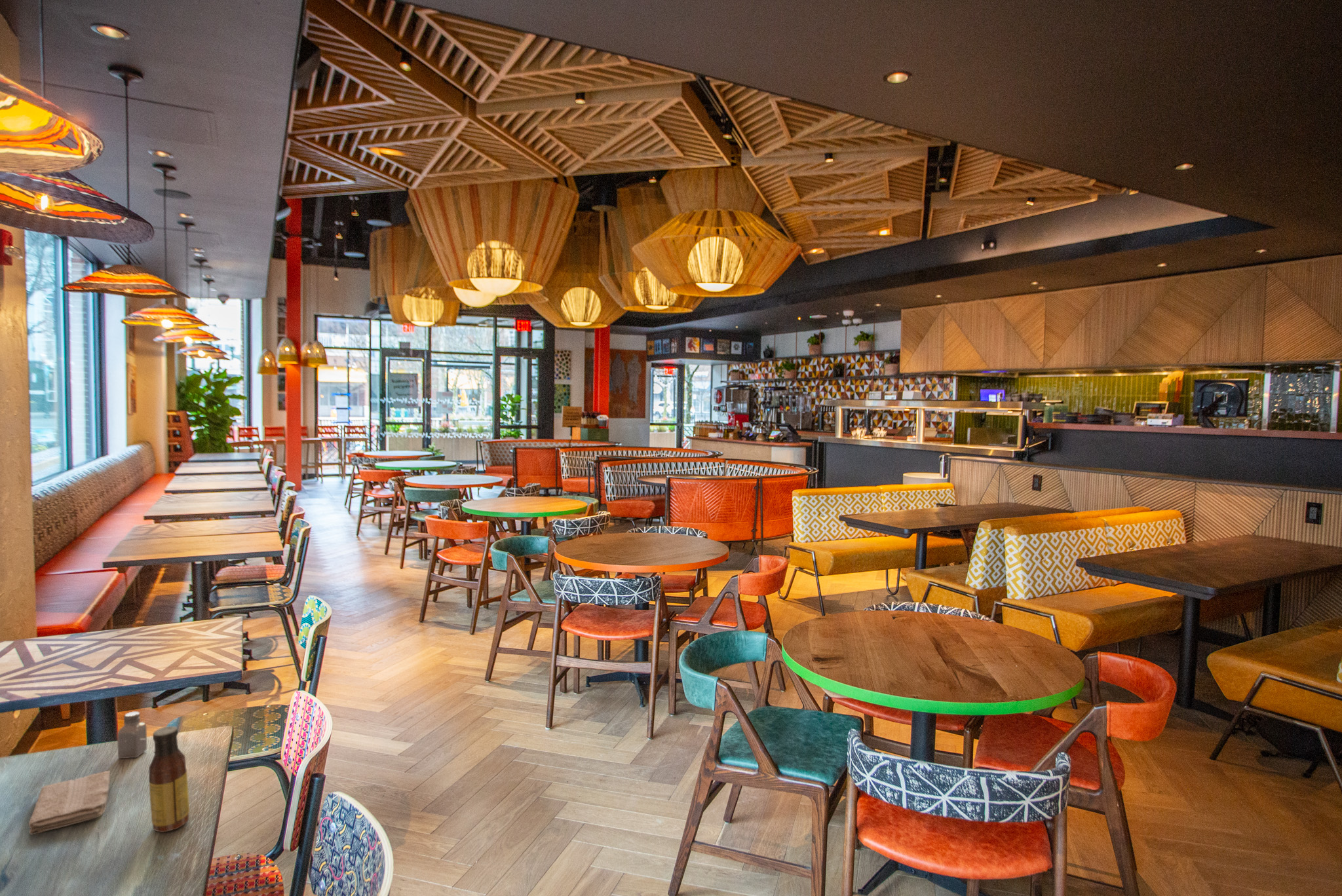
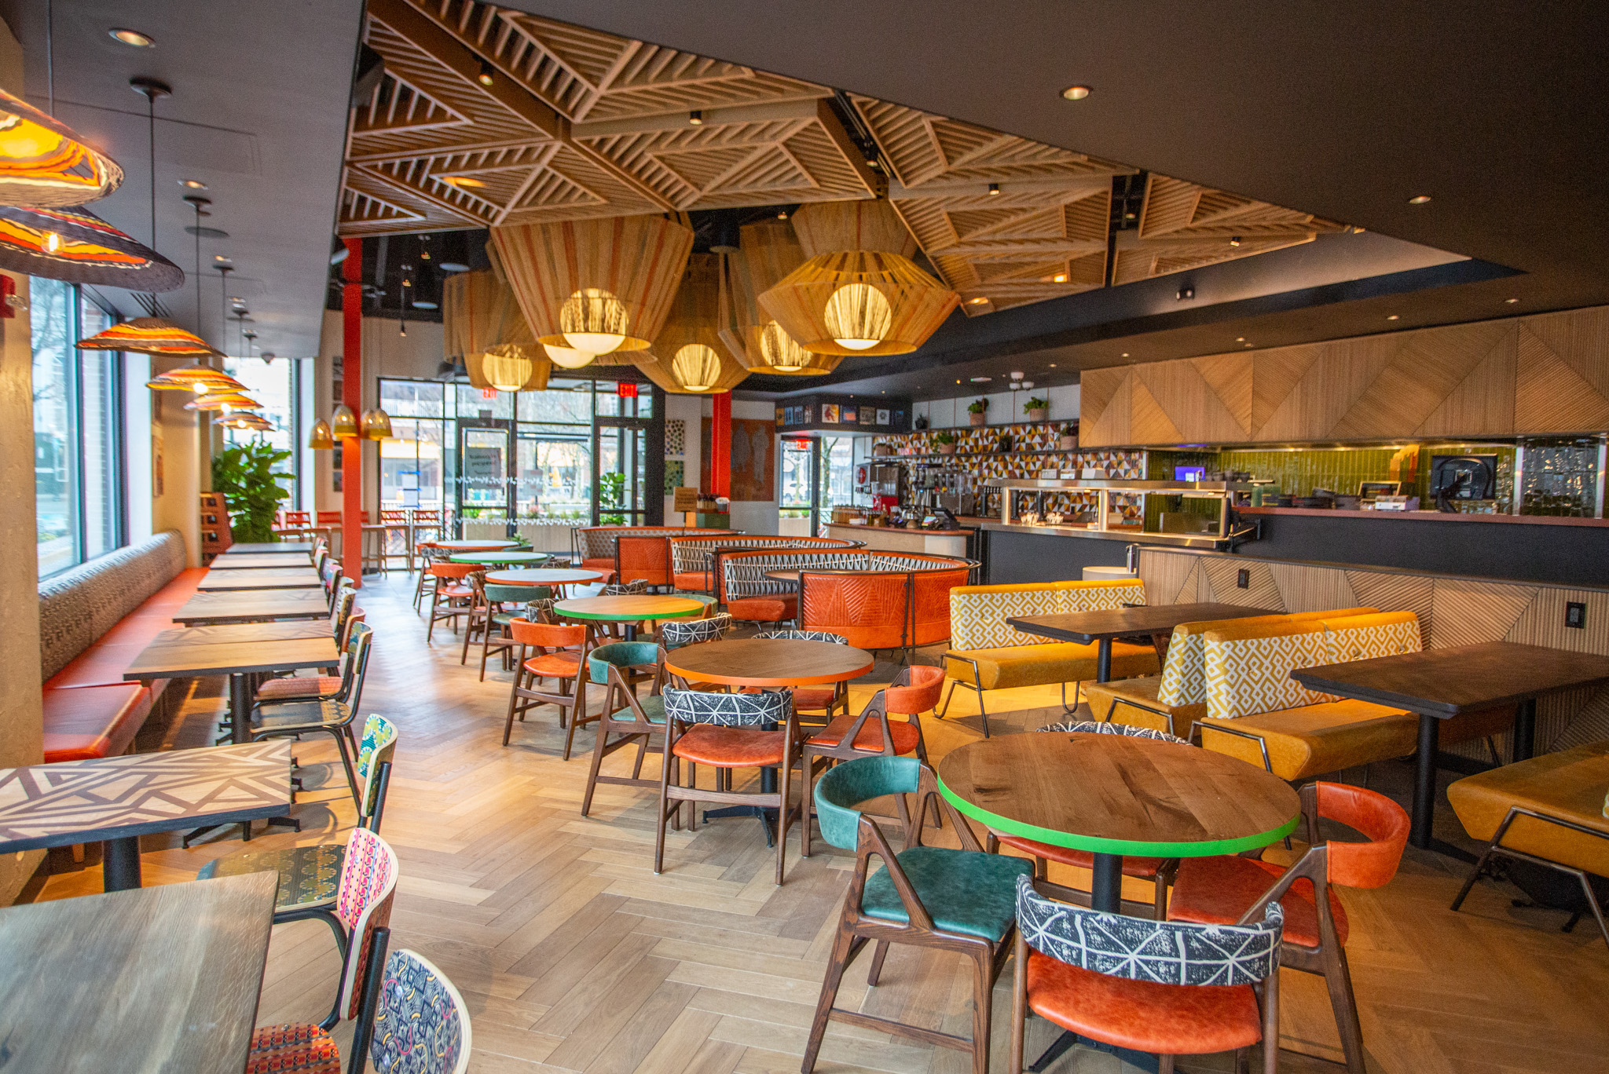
- sauce bottle [148,726,190,833]
- washcloth [28,770,111,836]
- saltshaker [117,711,147,759]
